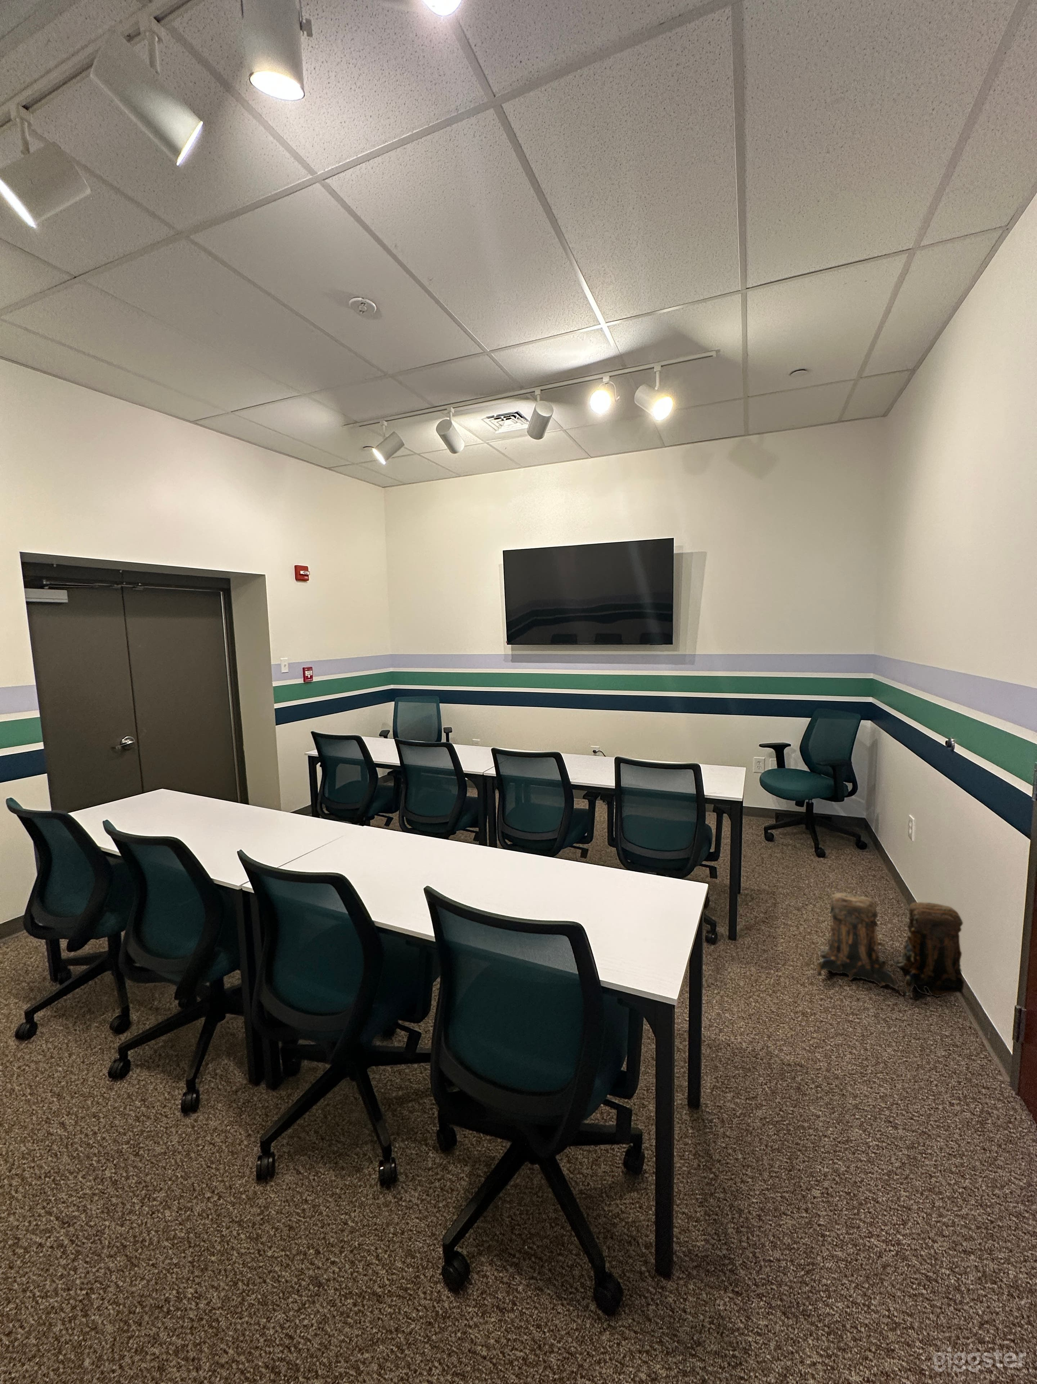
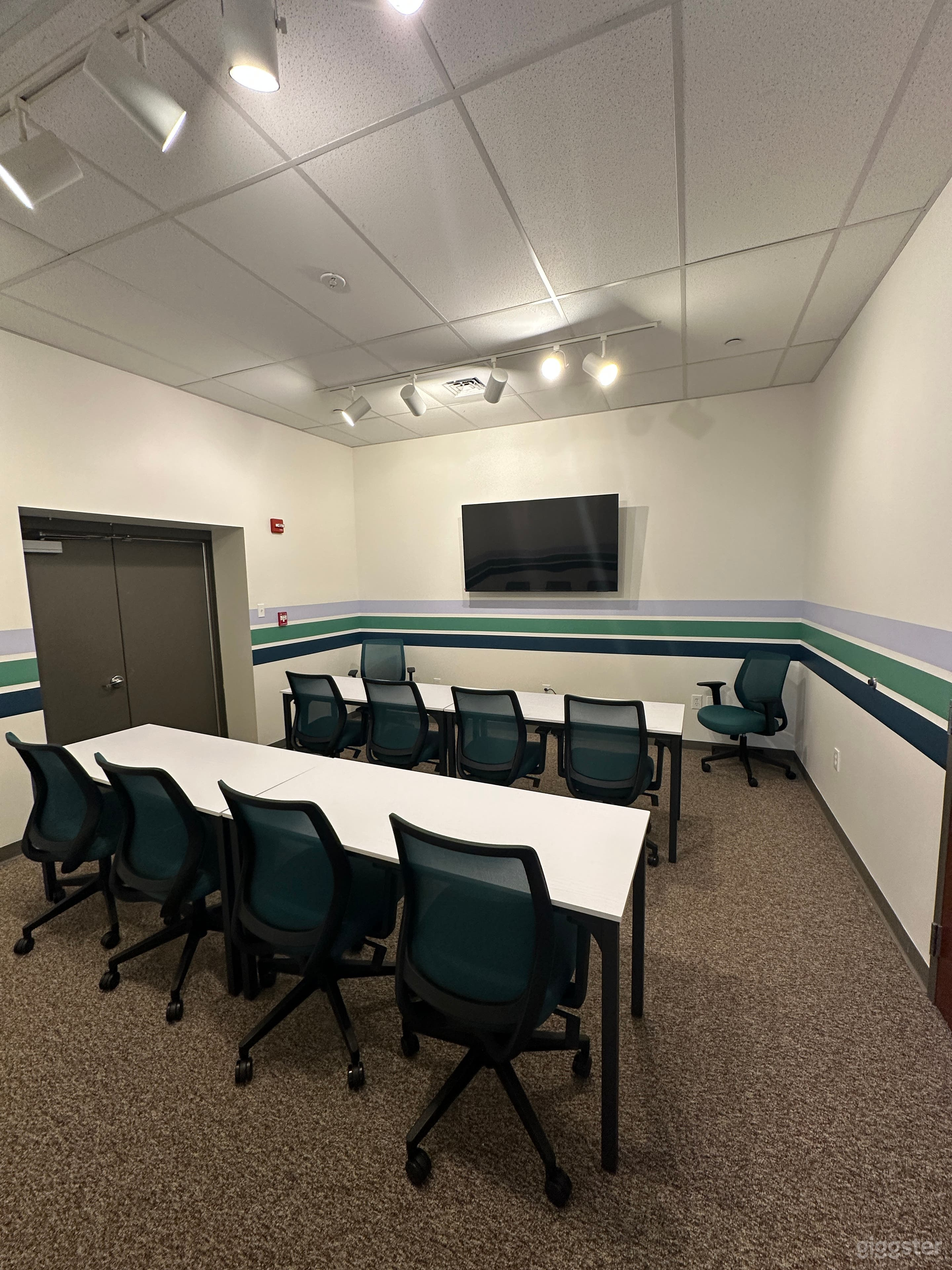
- backpack [816,893,966,997]
